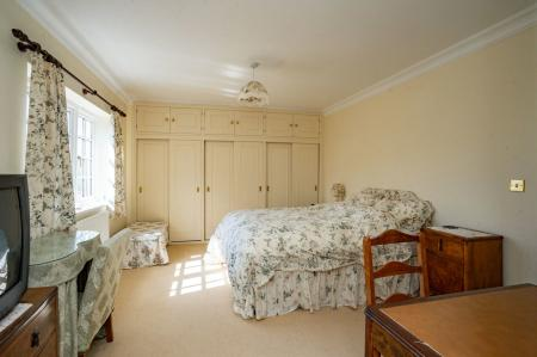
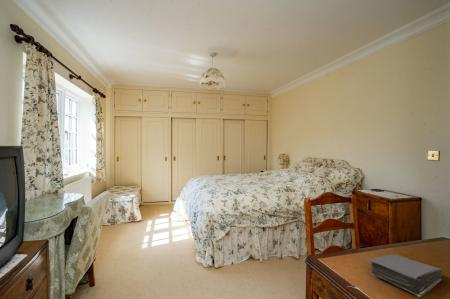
+ book [369,254,443,298]
